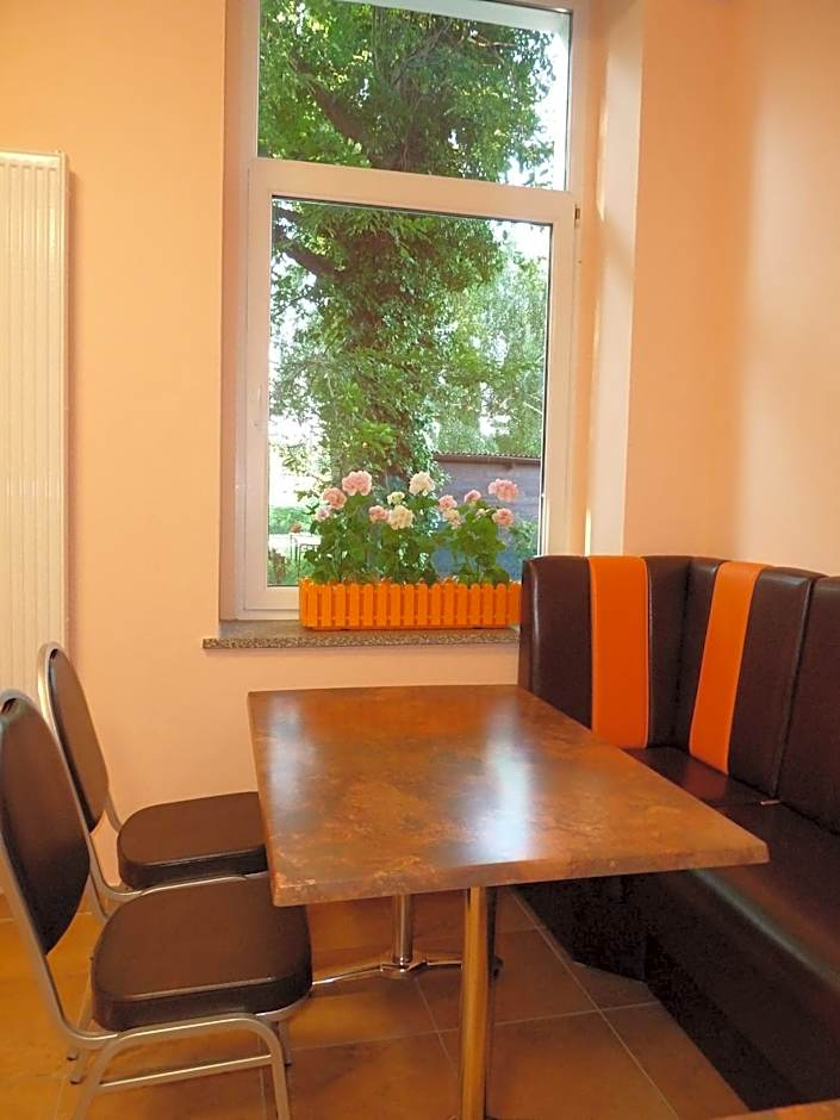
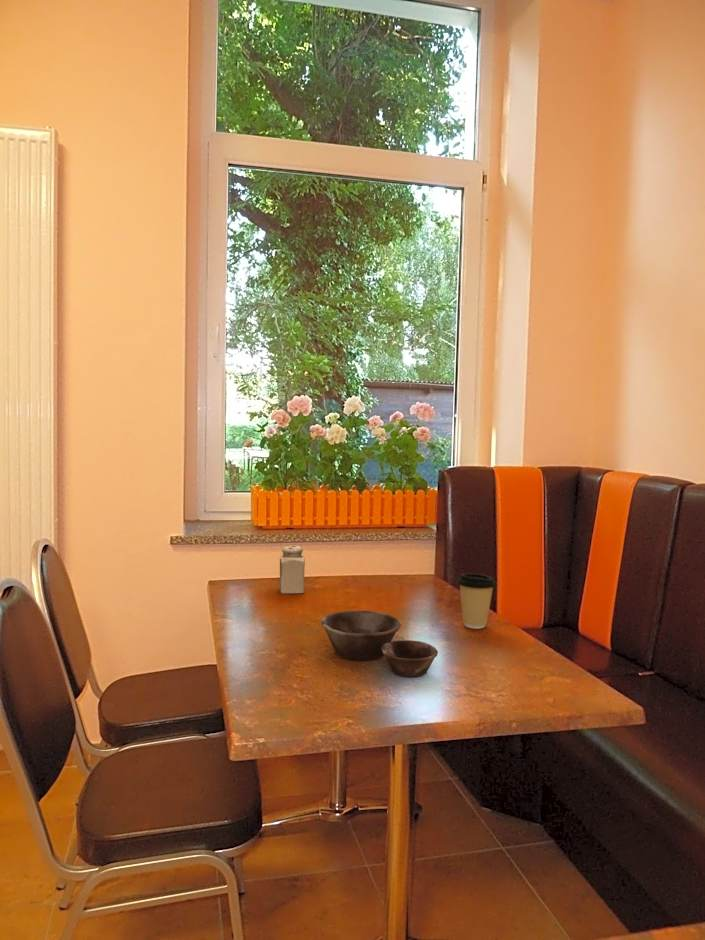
+ salt shaker [278,545,306,594]
+ bowl [320,609,439,678]
+ coffee cup [456,572,497,630]
